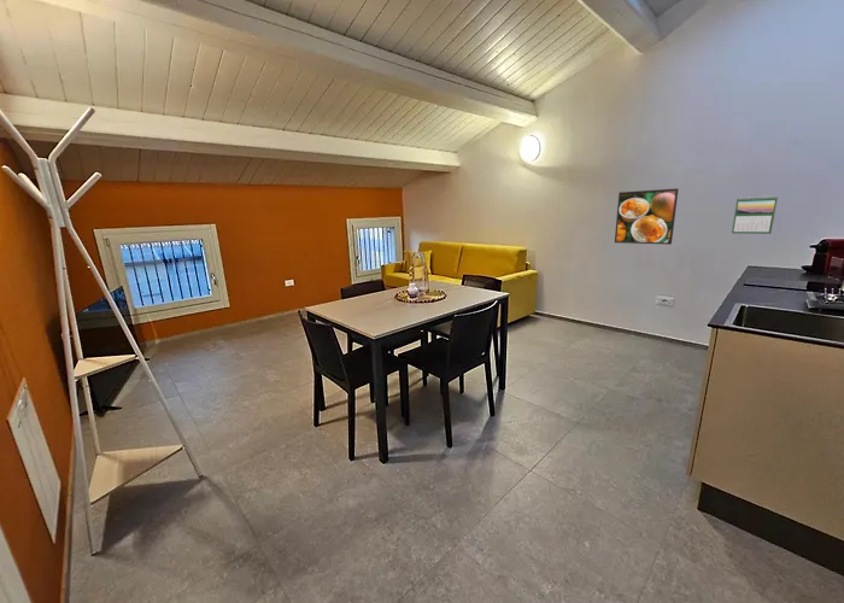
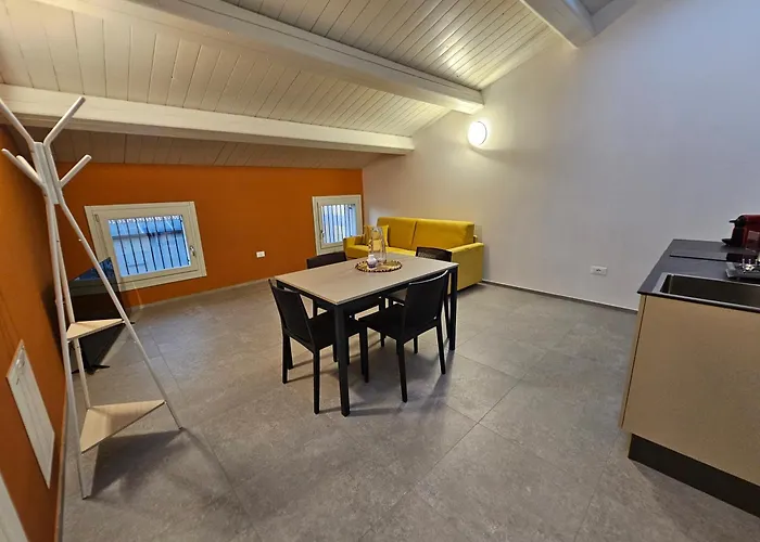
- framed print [614,187,680,246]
- calendar [731,194,779,235]
